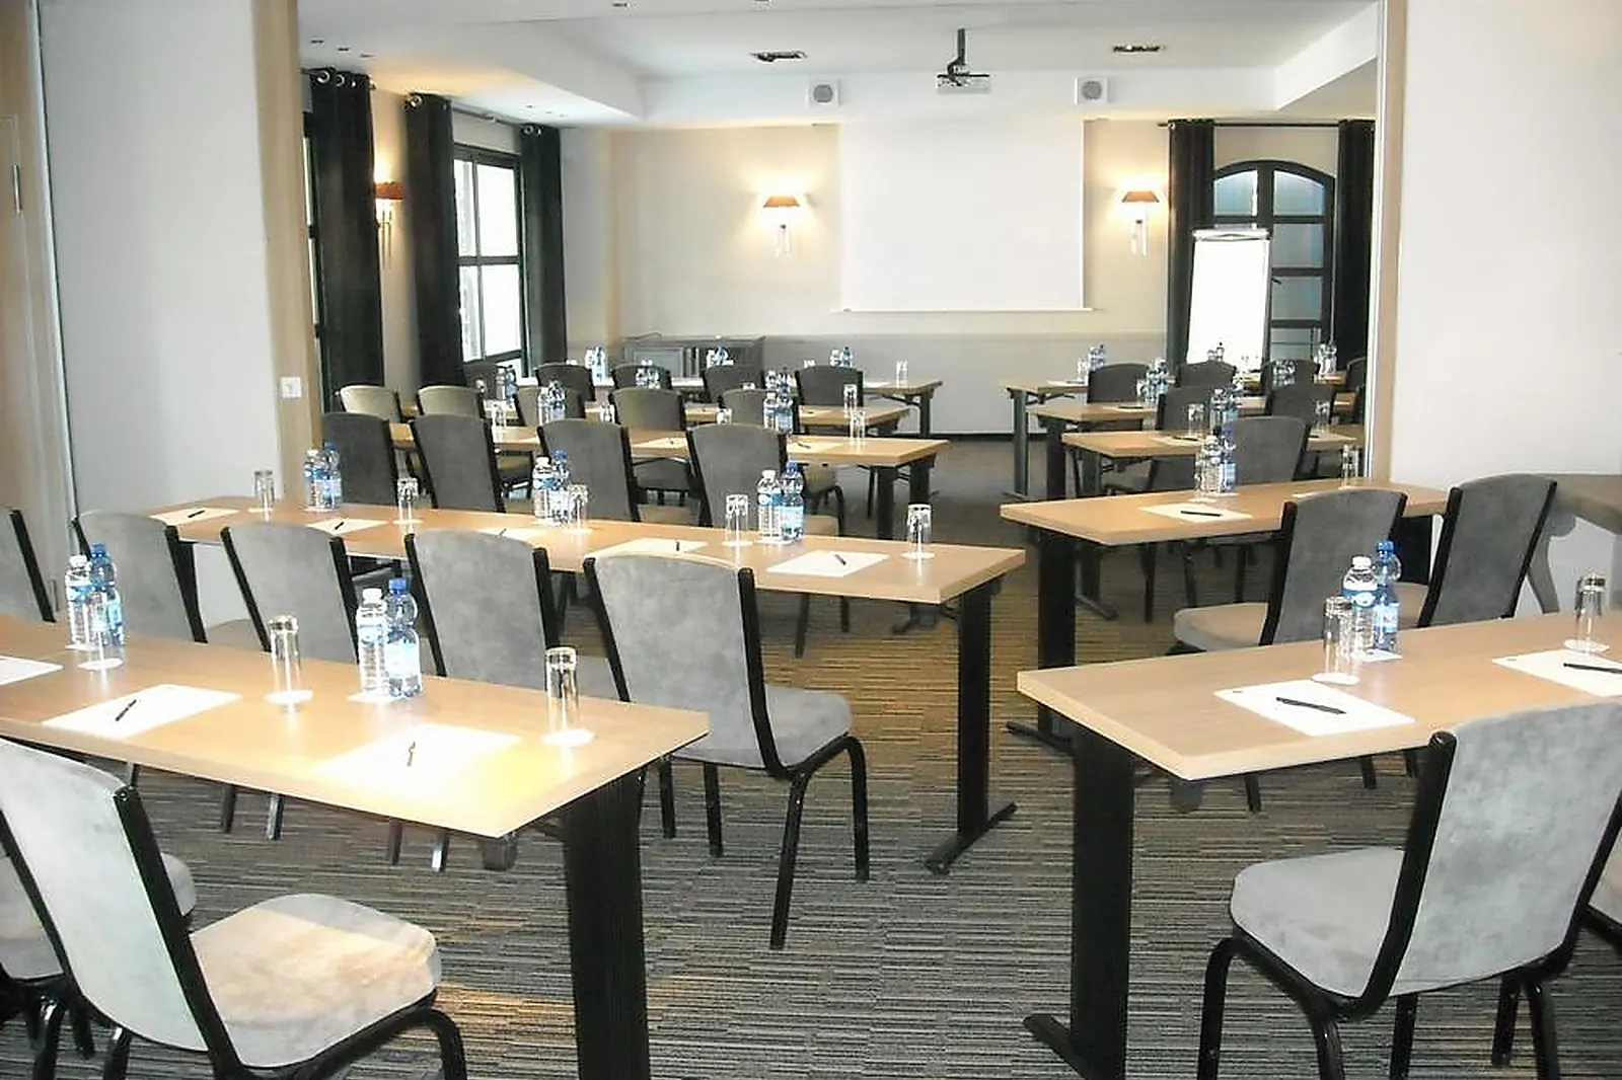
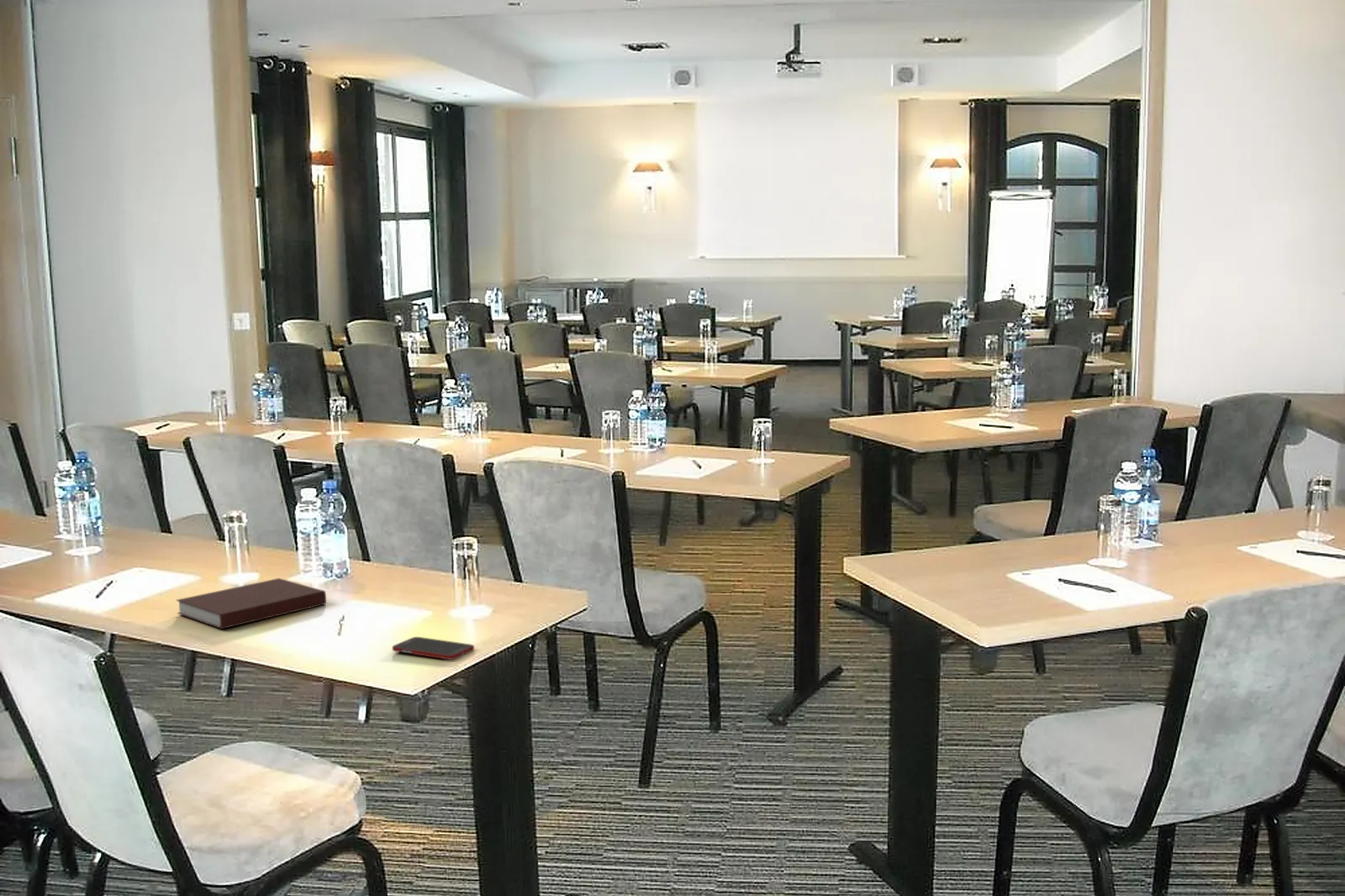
+ cell phone [392,636,475,661]
+ notebook [176,577,327,630]
